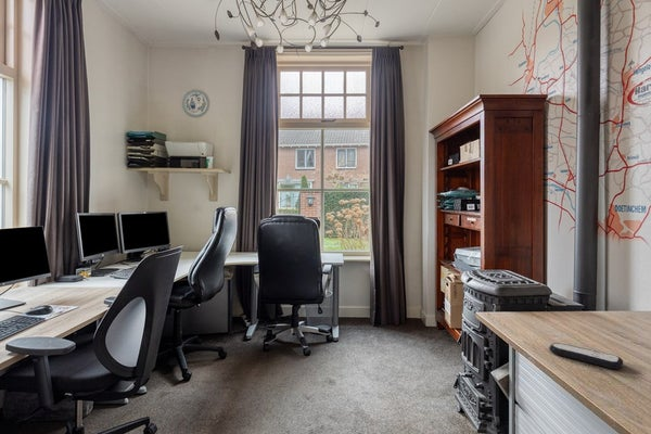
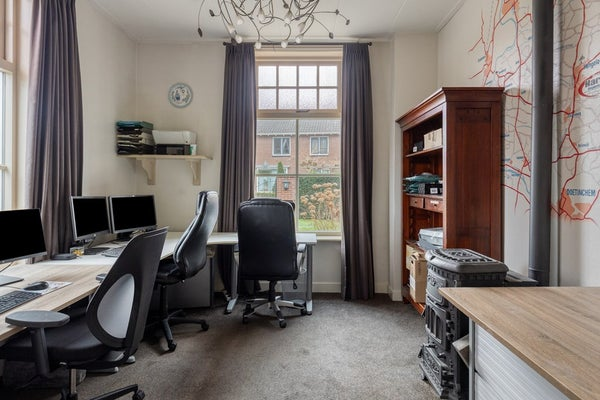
- remote control [548,342,624,370]
